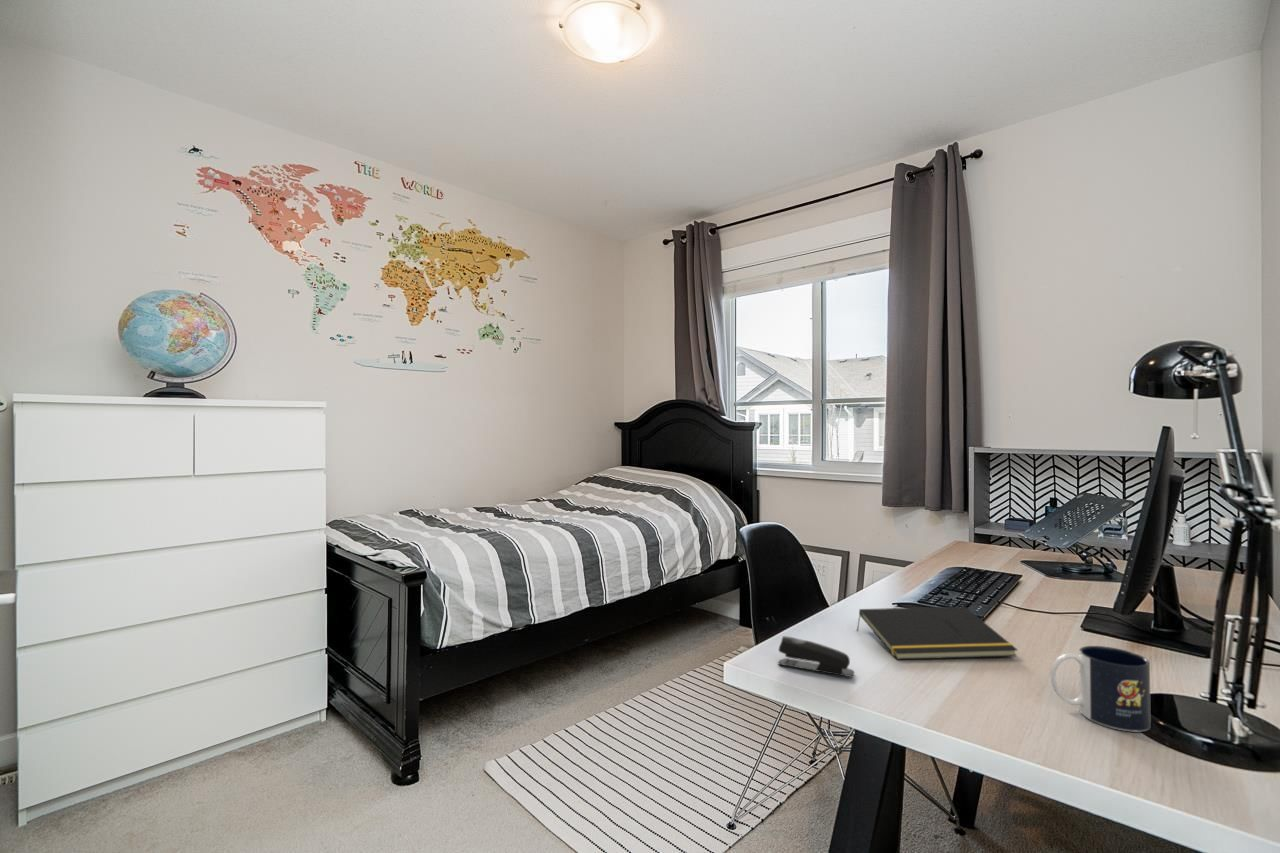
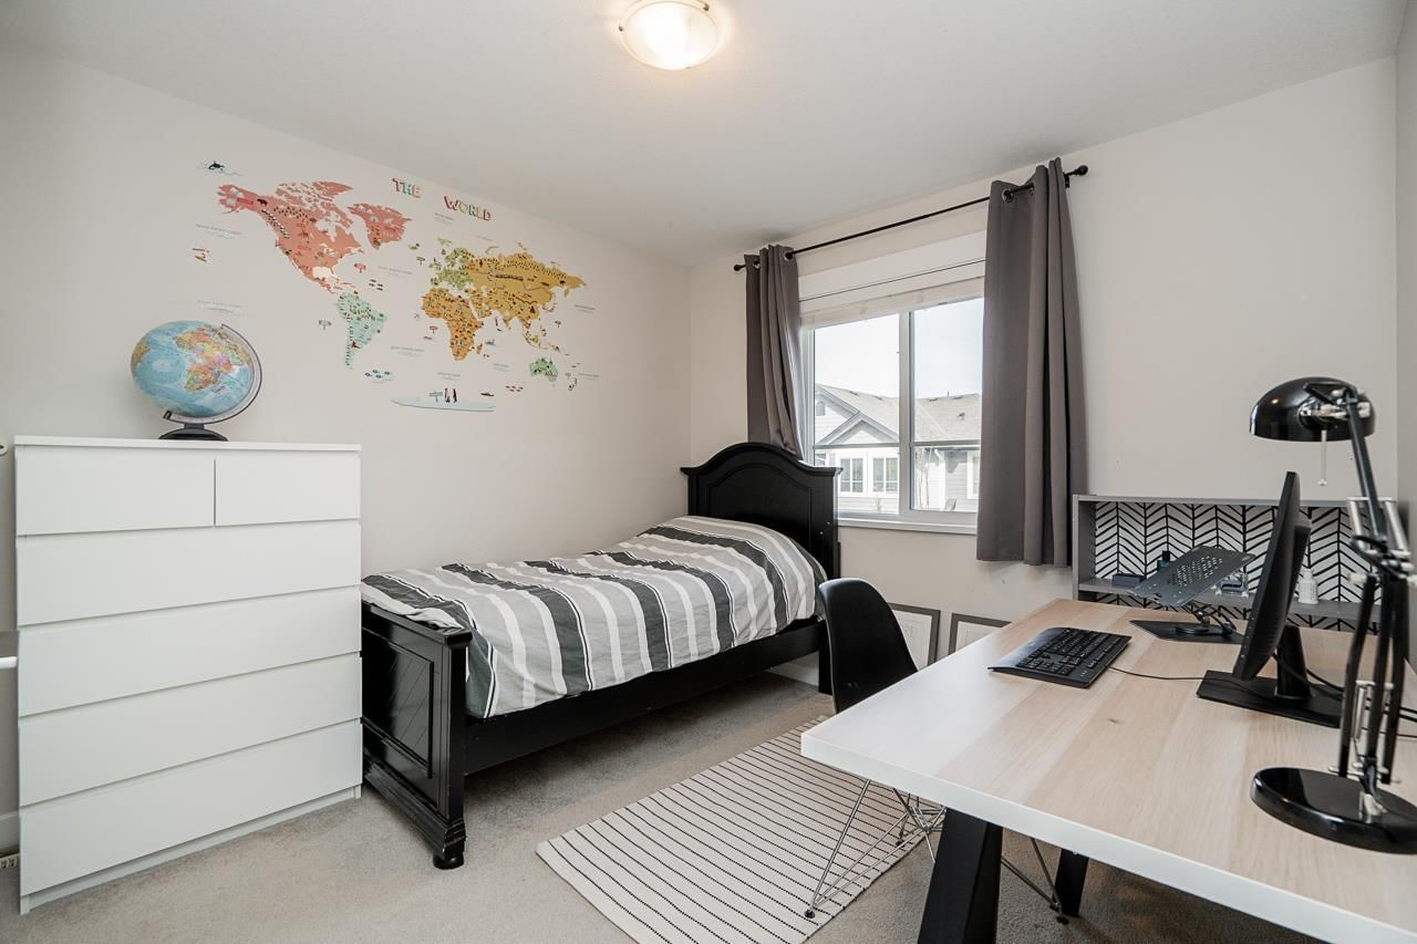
- stapler [777,635,855,678]
- notepad [856,606,1019,661]
- mug [1049,645,1152,732]
